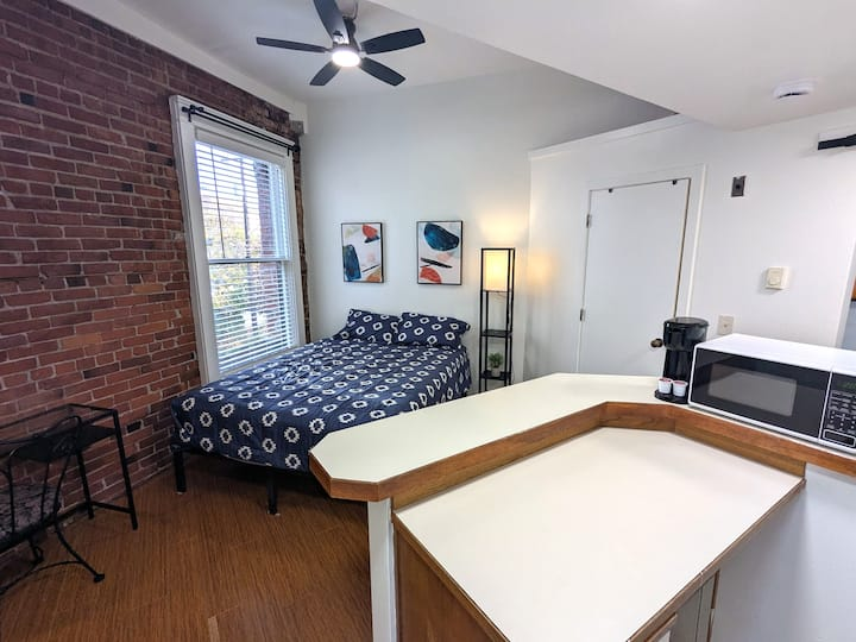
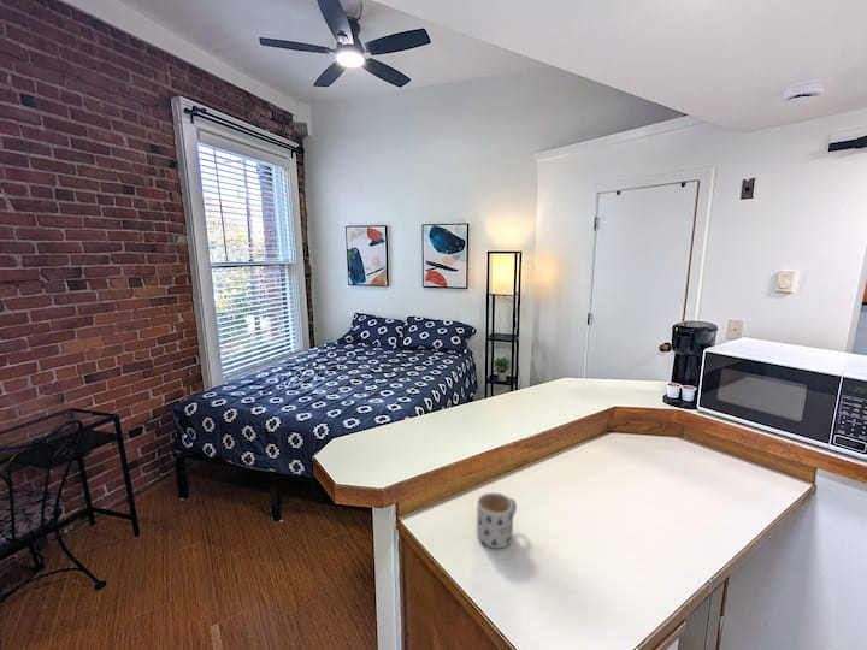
+ mug [476,491,518,549]
